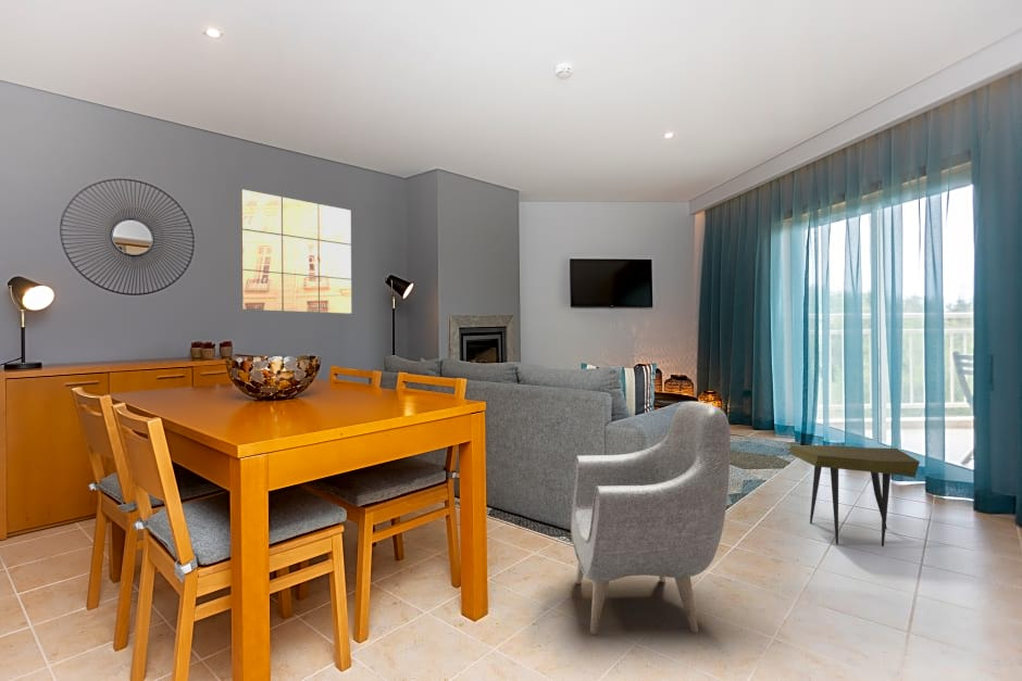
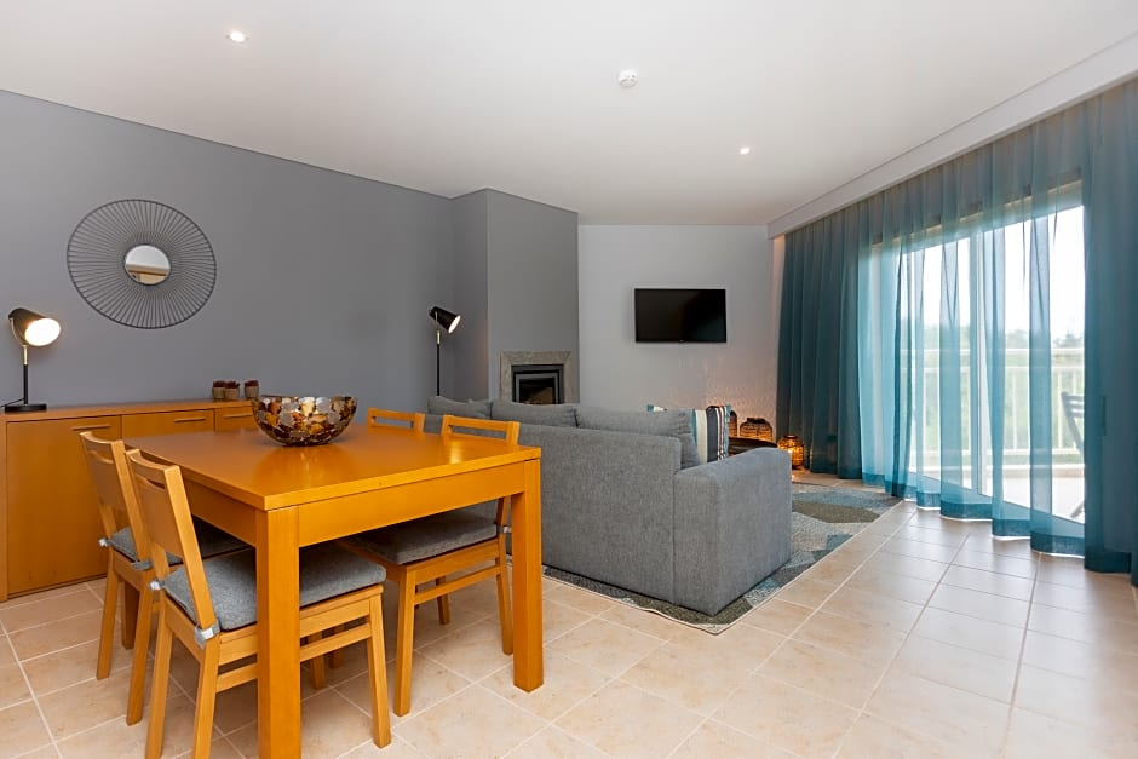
- side table [789,444,921,547]
- armchair [570,401,732,635]
- wall art [240,189,352,315]
